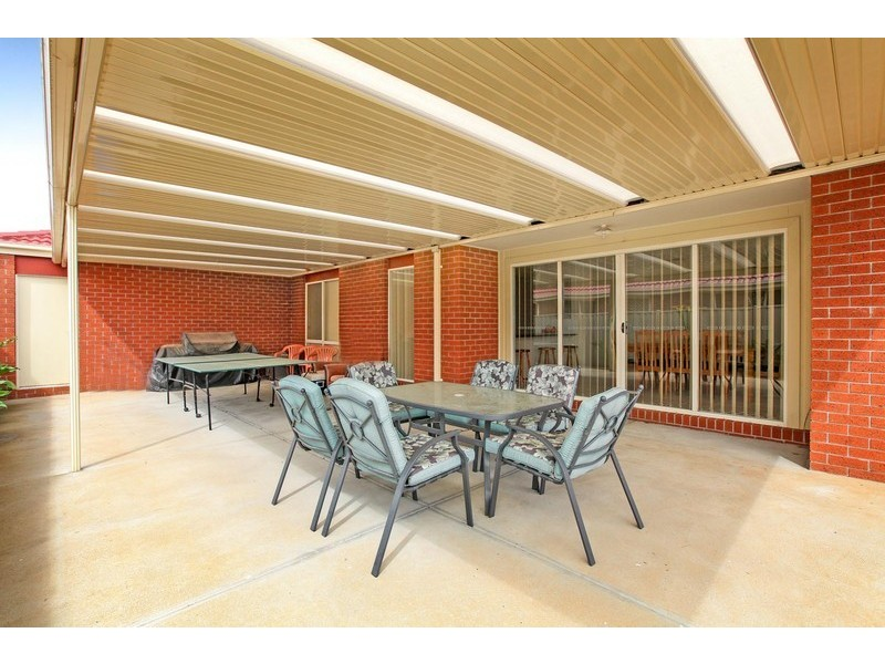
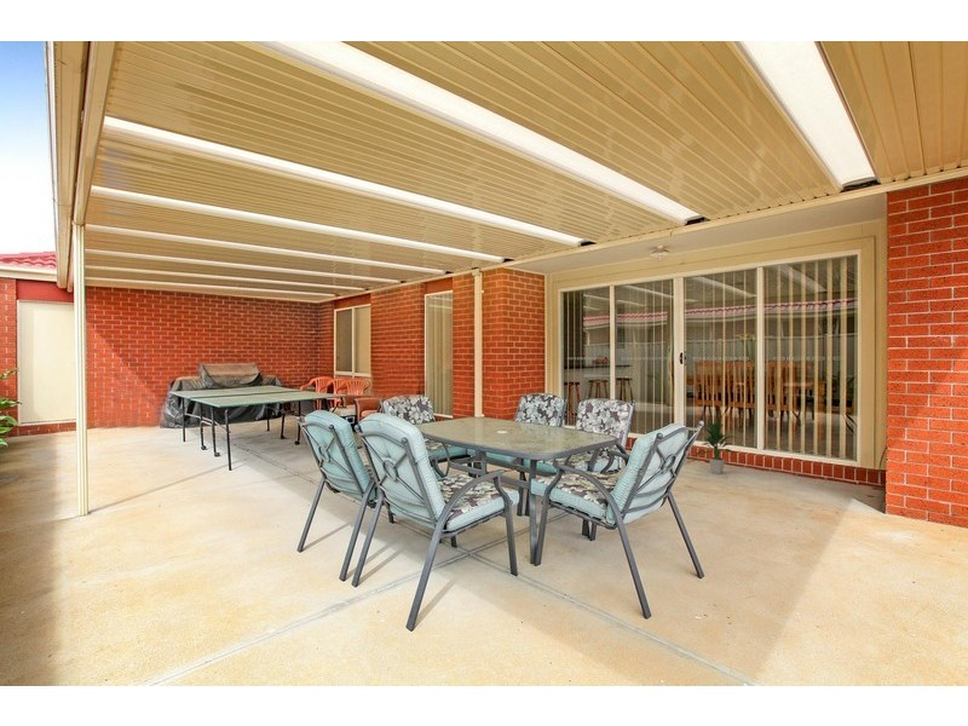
+ indoor plant [695,420,739,476]
